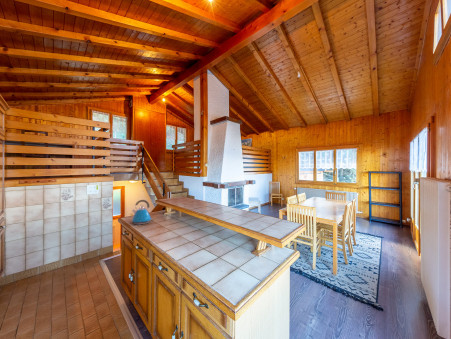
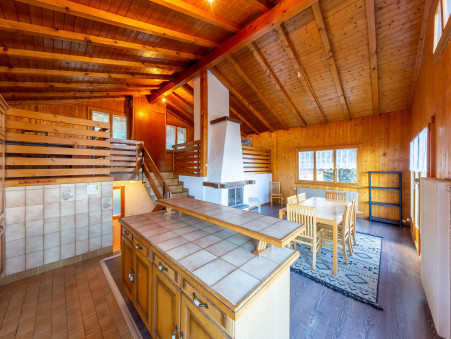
- kettle [131,199,153,225]
